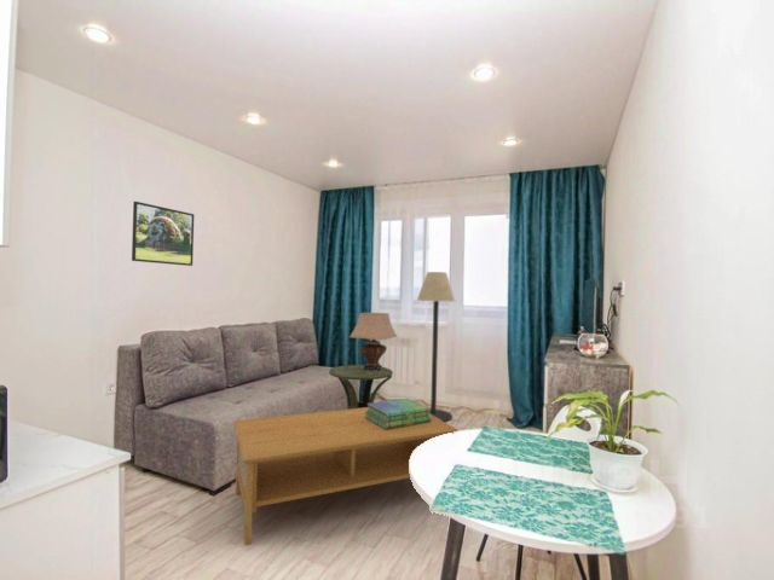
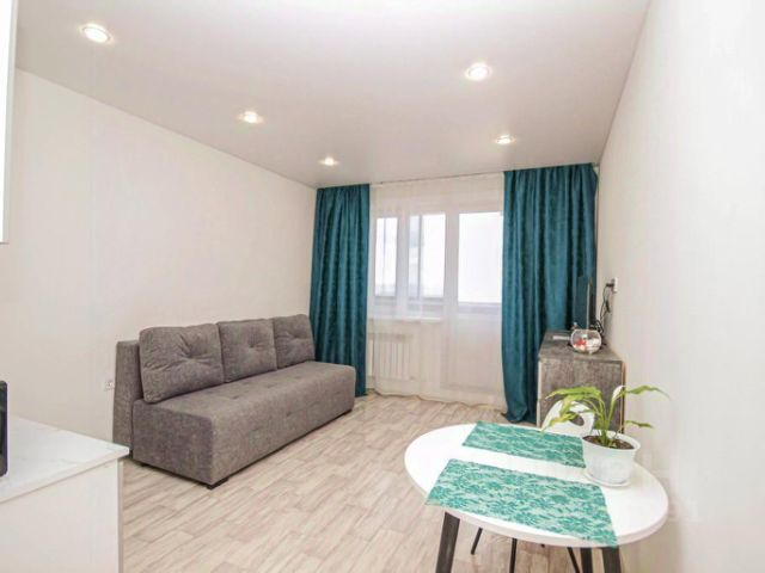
- coffee table [232,407,458,546]
- stack of books [364,398,432,429]
- floor lamp [416,271,456,423]
- side table [328,364,394,410]
- table lamp [348,312,399,371]
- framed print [131,201,195,267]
